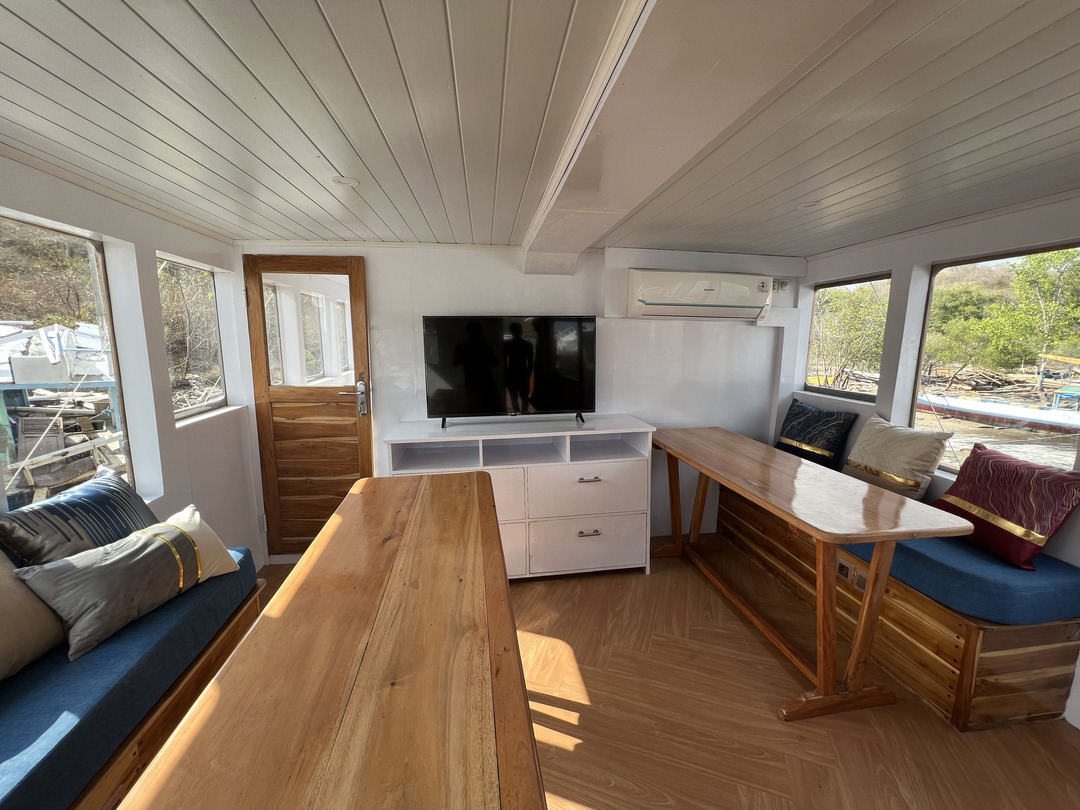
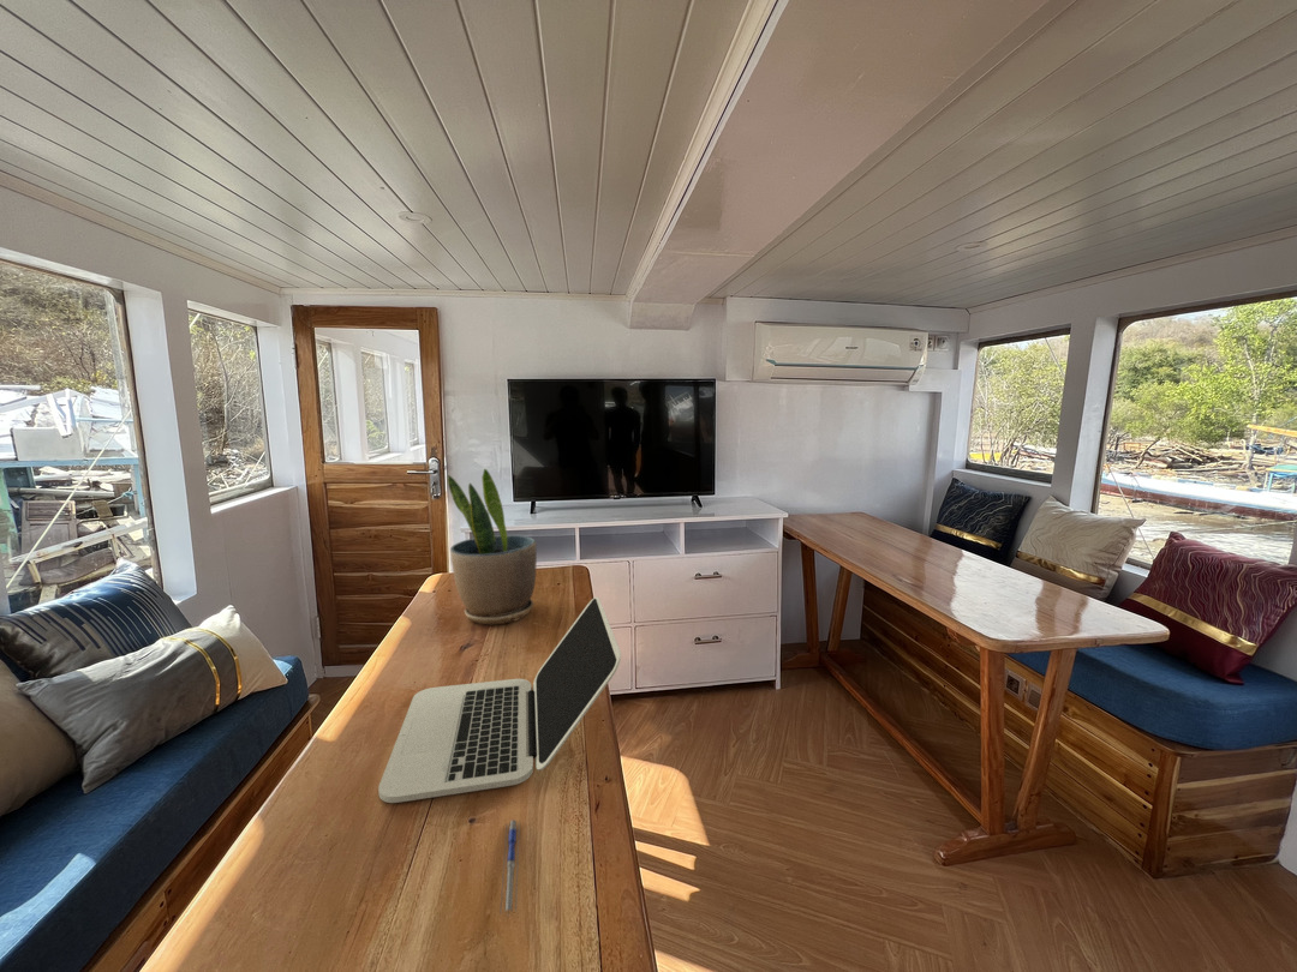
+ laptop [377,596,622,804]
+ pen [498,818,521,917]
+ potted plant [447,468,538,625]
